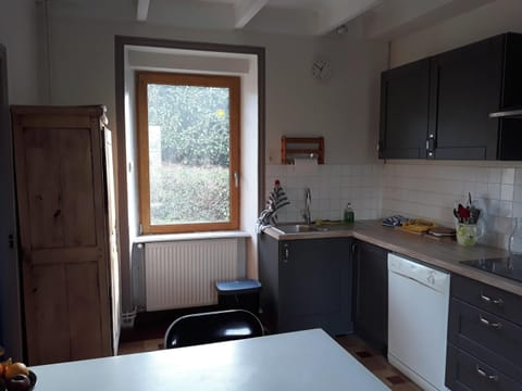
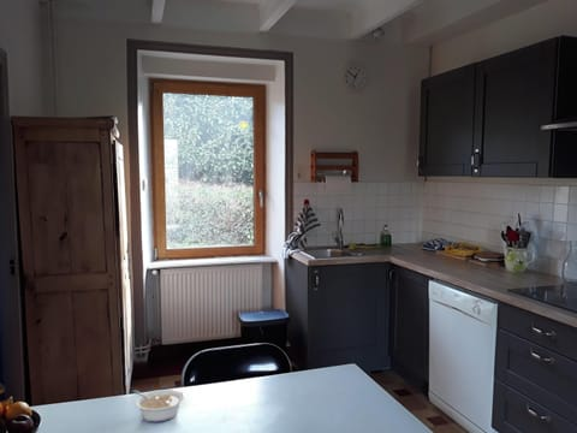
+ legume [131,388,185,423]
